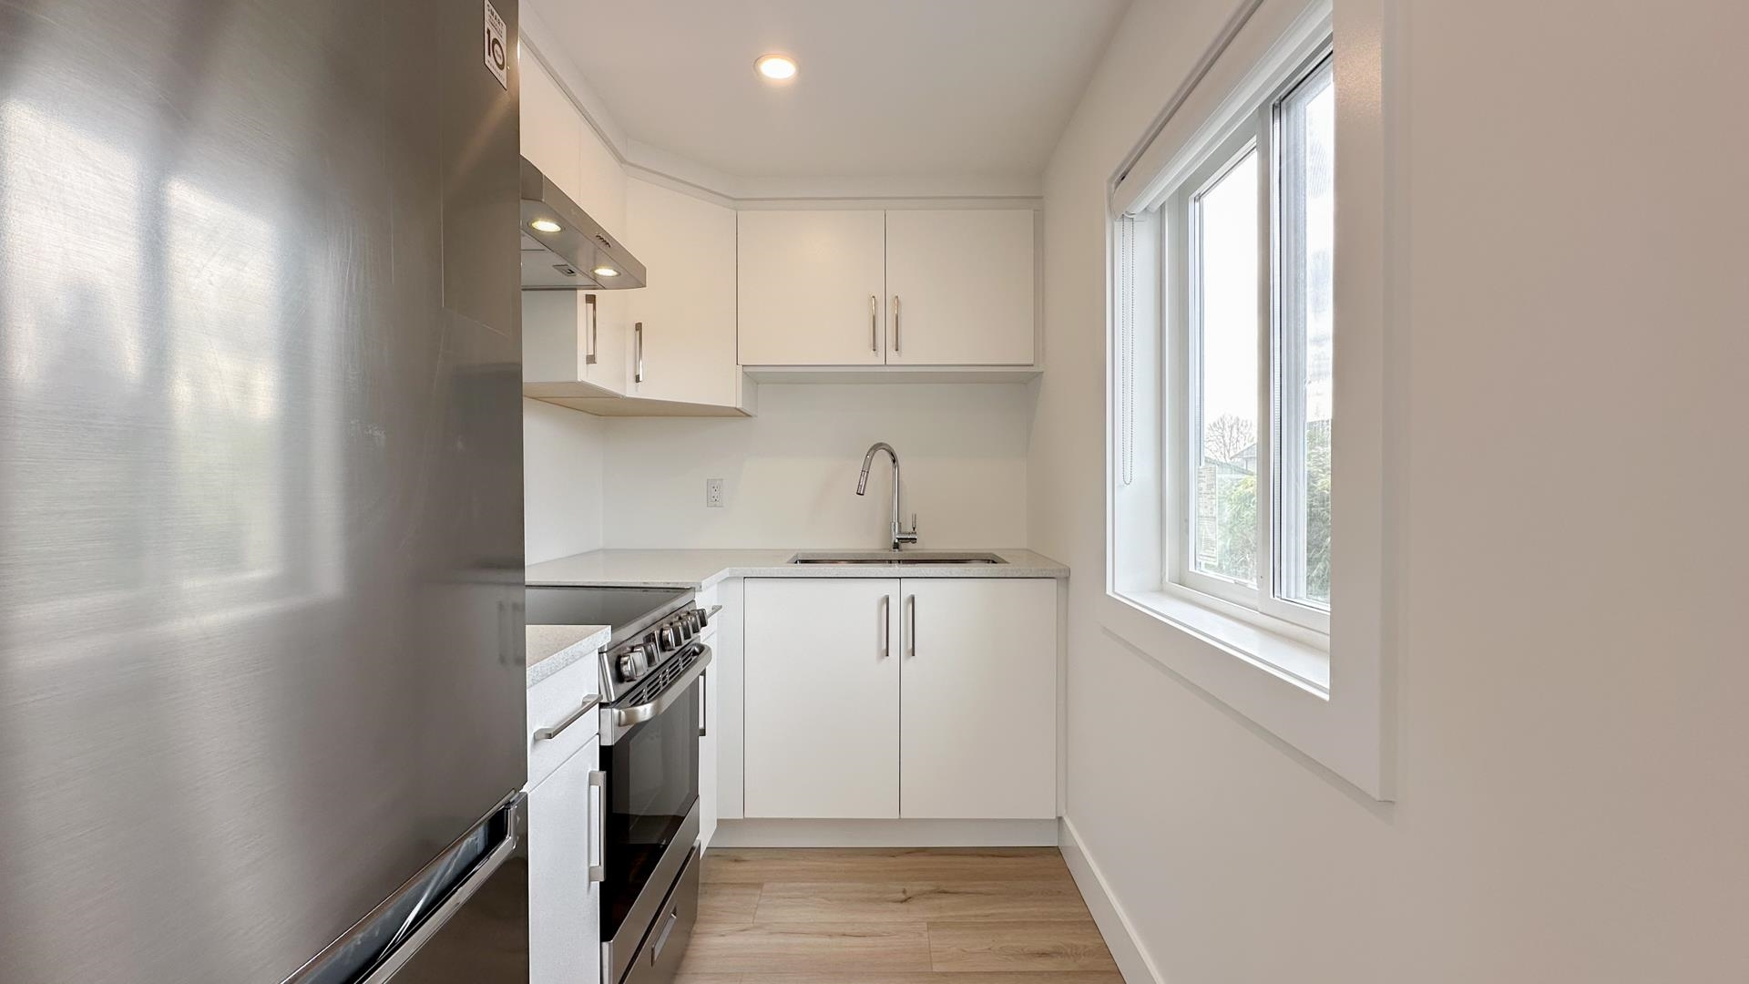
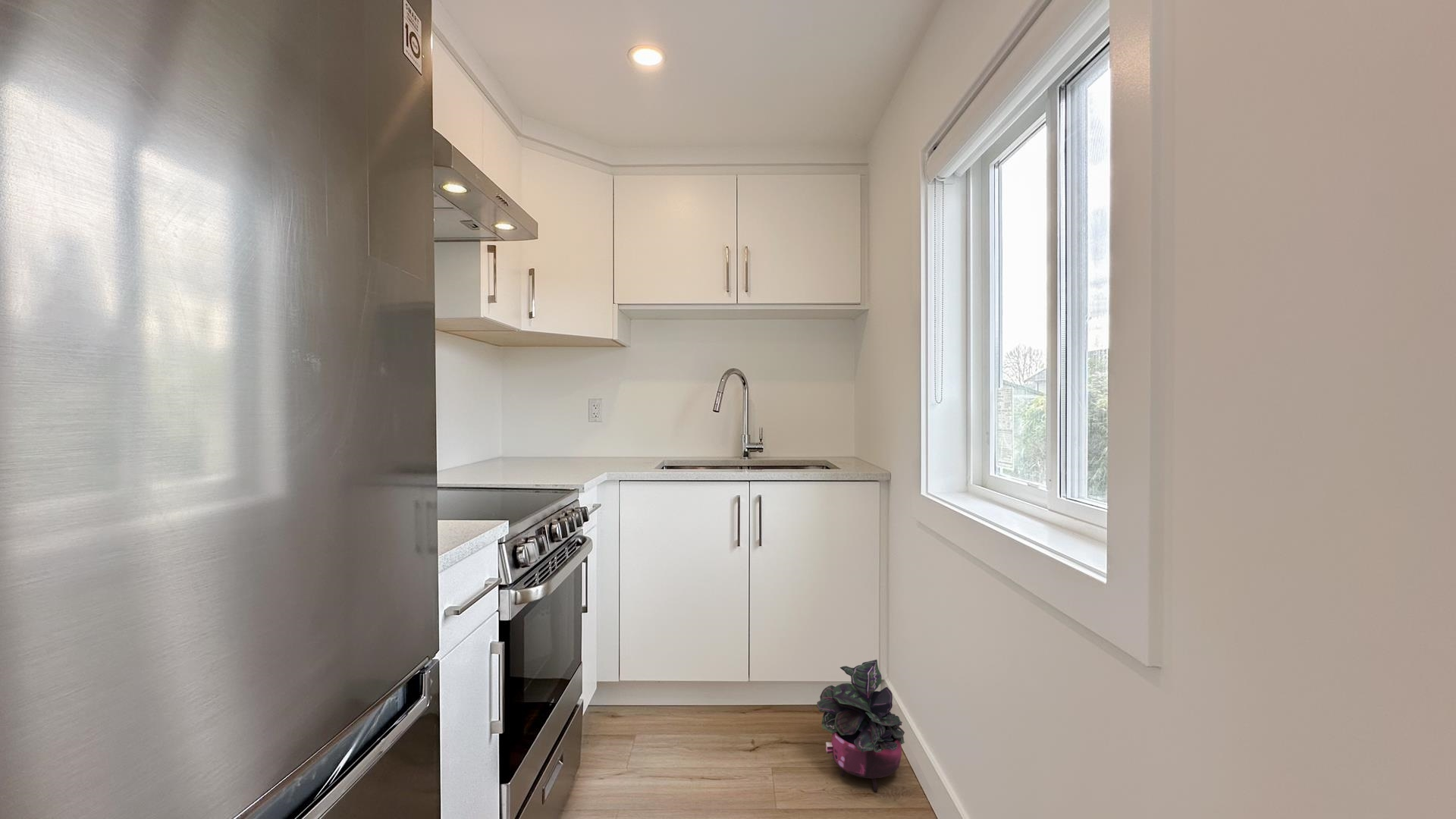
+ potted plant [815,659,905,792]
